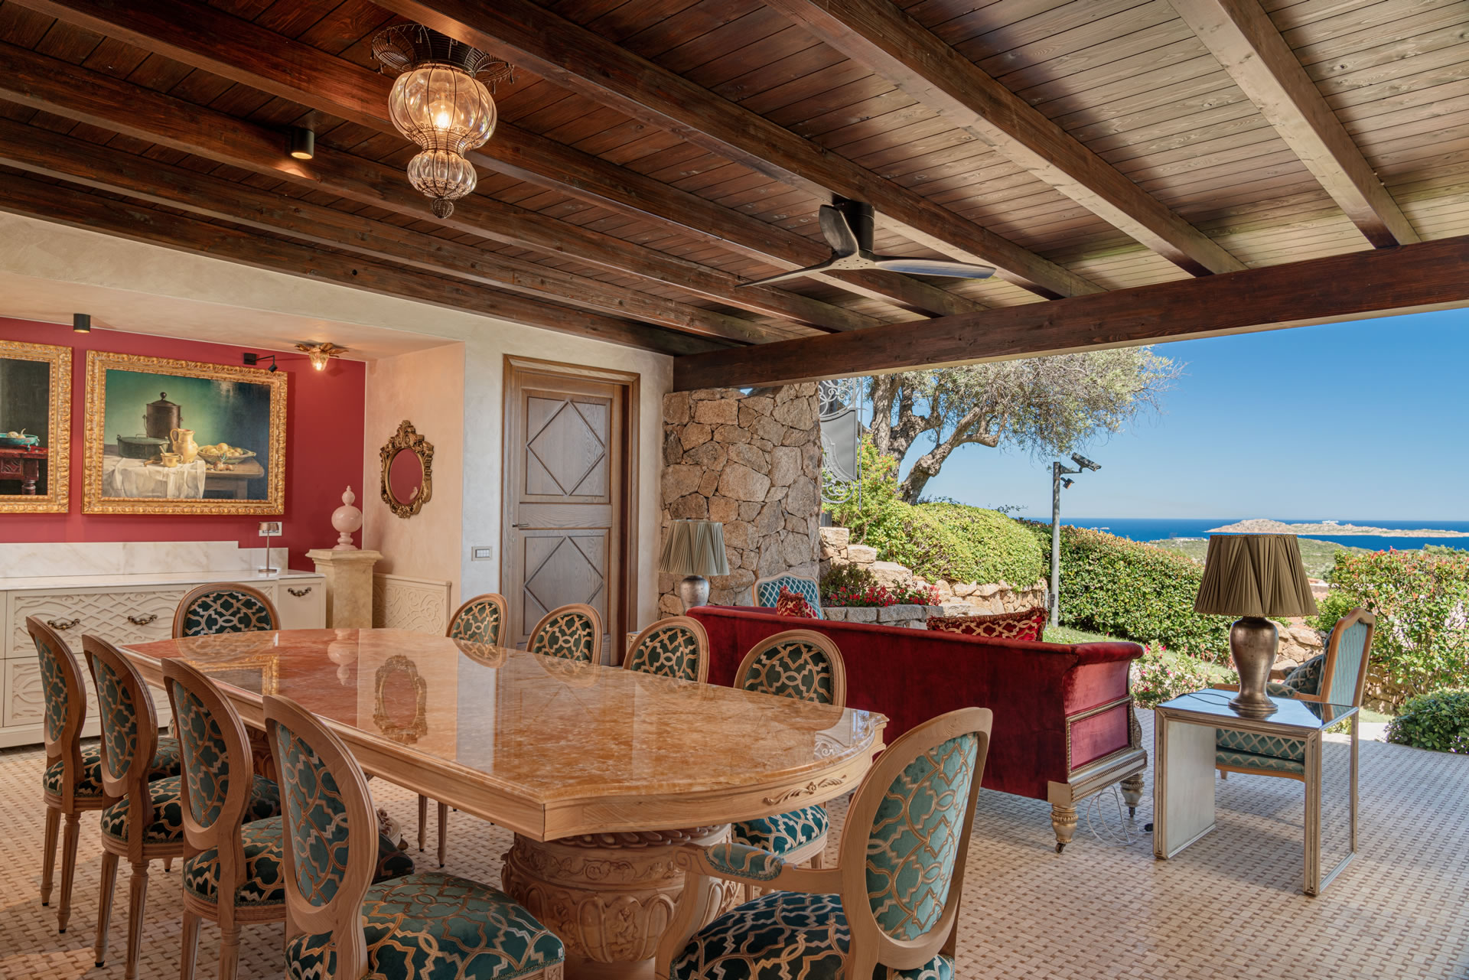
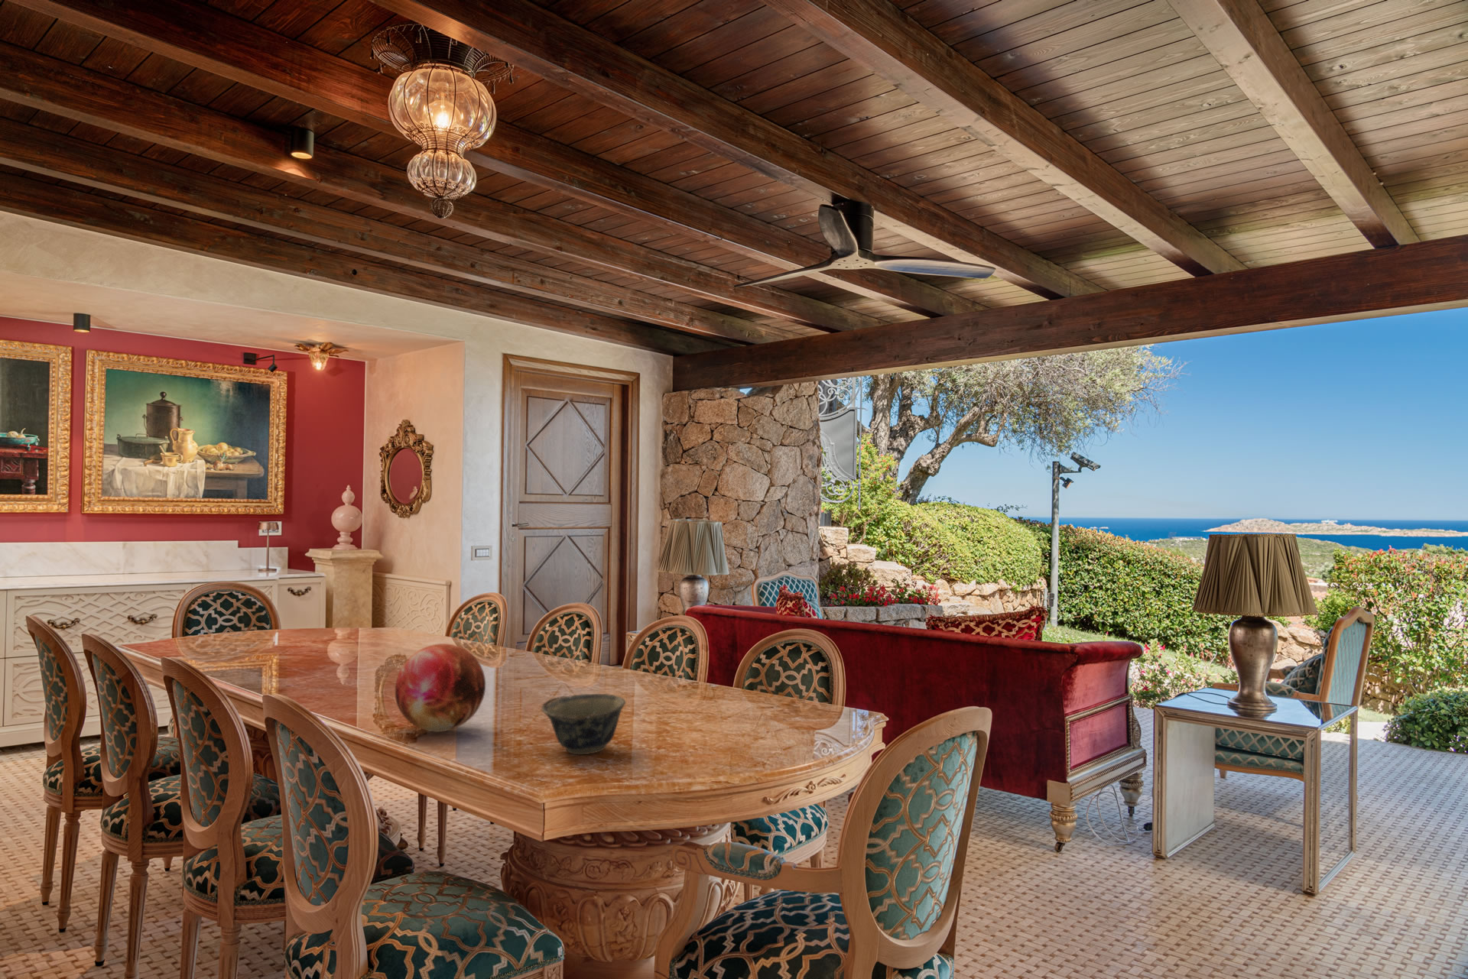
+ bowl [541,693,626,755]
+ decorative orb [395,642,486,733]
